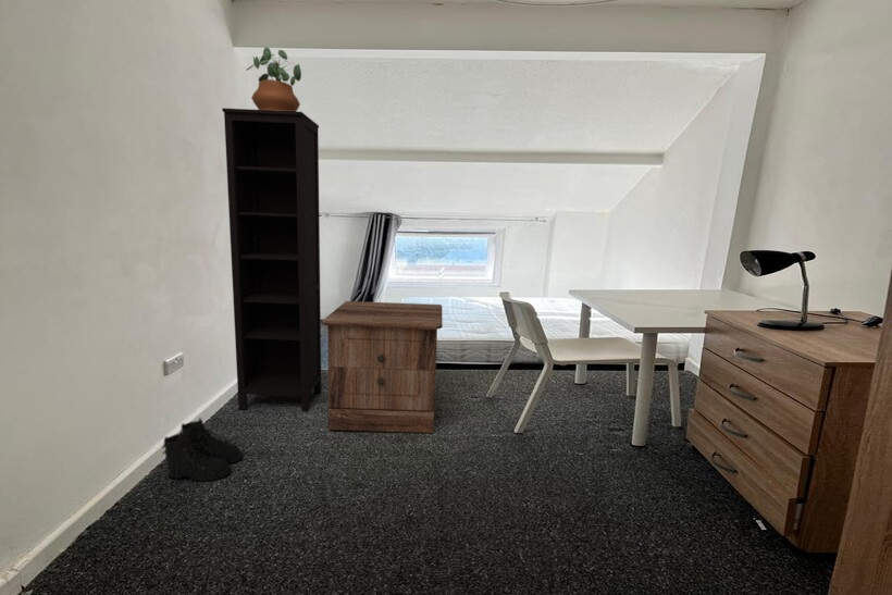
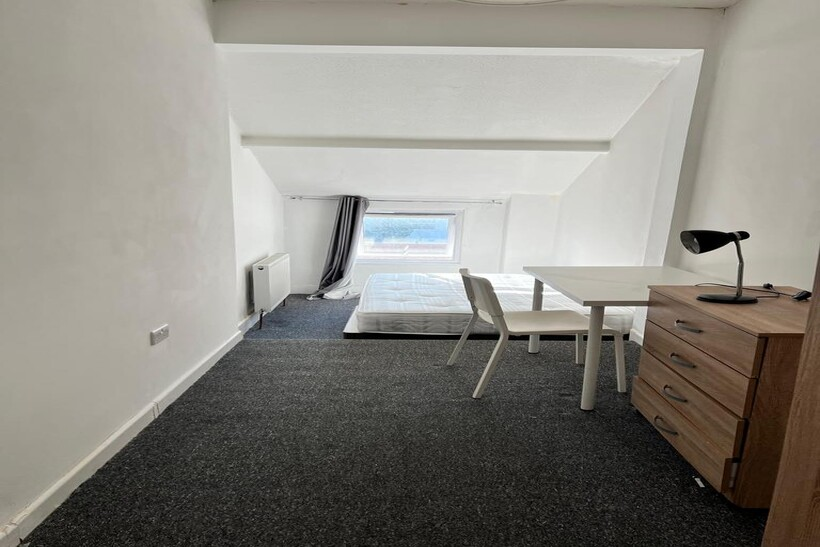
- potted plant [245,47,302,111]
- boots [161,417,244,483]
- bookcase [221,108,322,412]
- nightstand [321,300,444,434]
